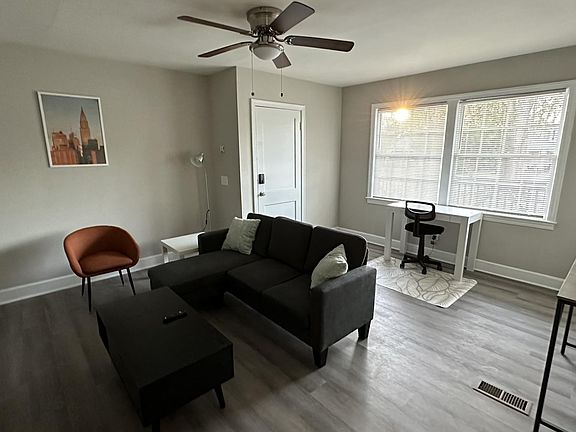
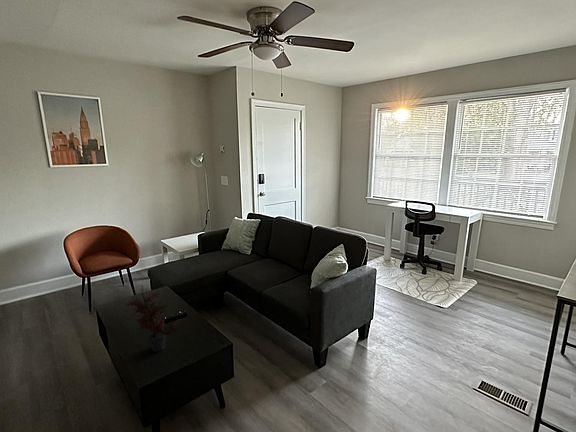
+ potted plant [124,283,179,353]
